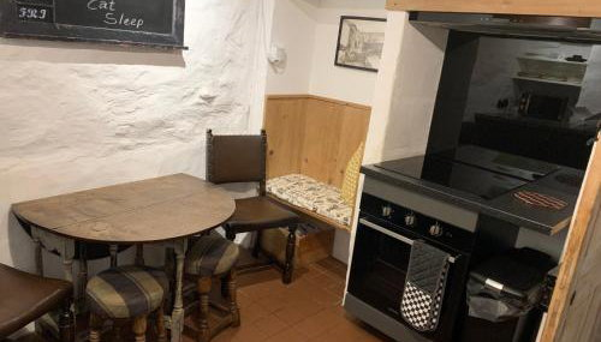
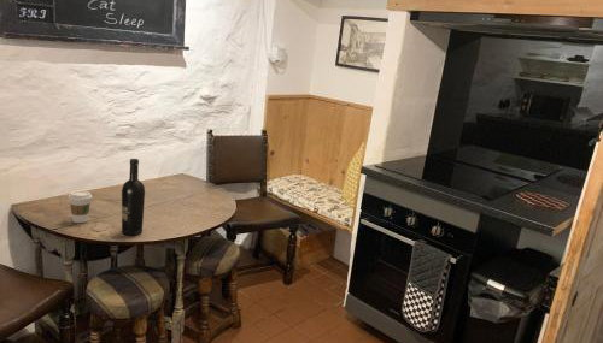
+ wine bottle [121,158,146,237]
+ coffee cup [68,190,93,224]
